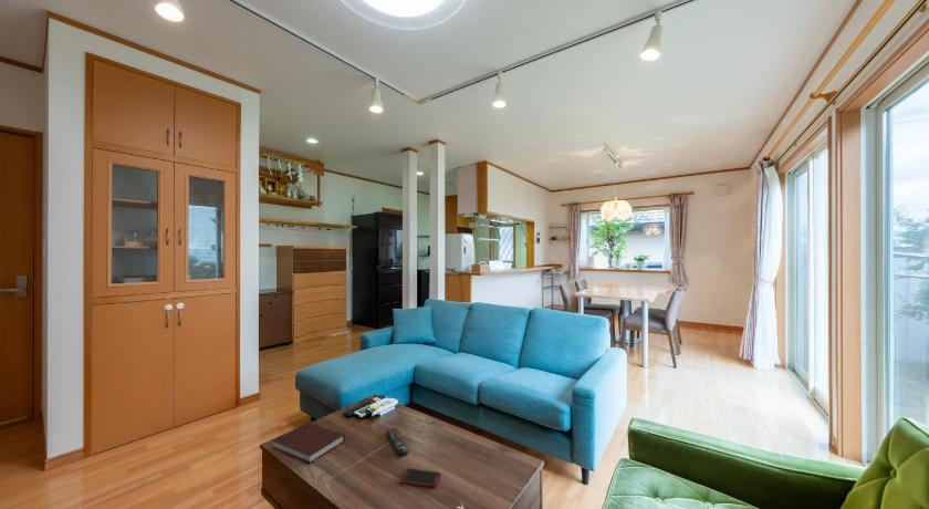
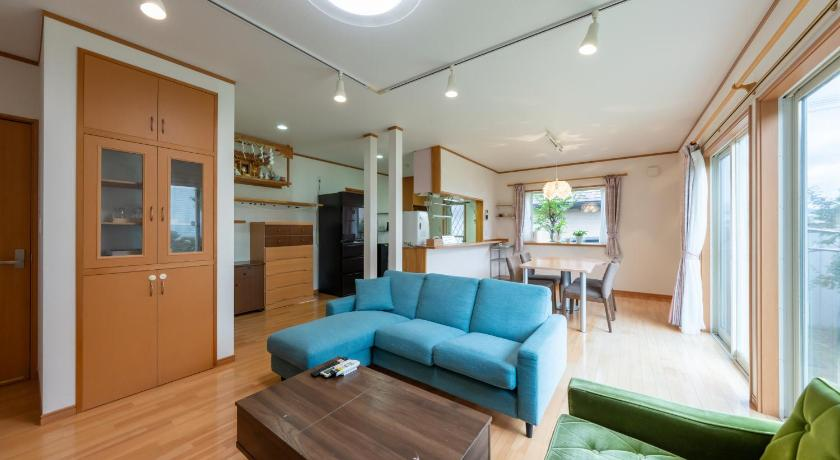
- cell phone [399,467,442,488]
- remote control [385,427,409,457]
- notebook [271,422,346,464]
